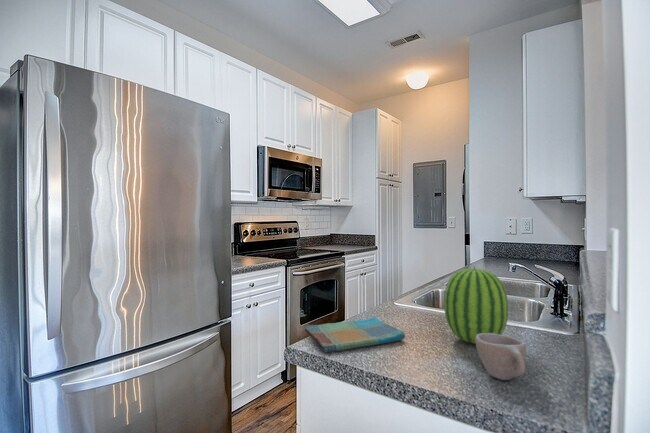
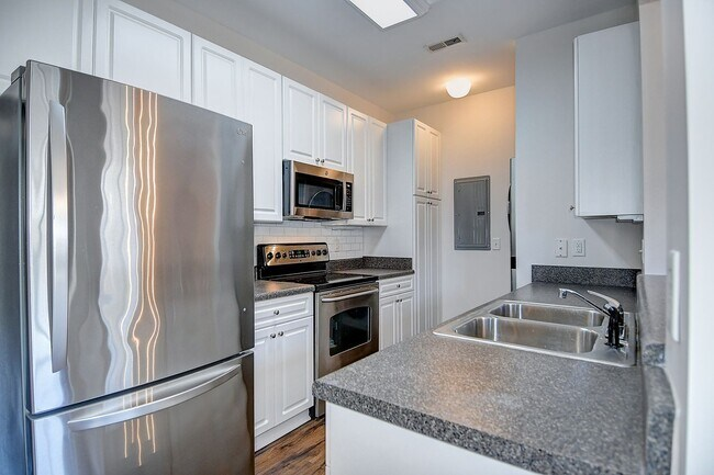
- fruit [443,264,509,345]
- dish towel [304,316,406,353]
- cup [475,333,527,381]
